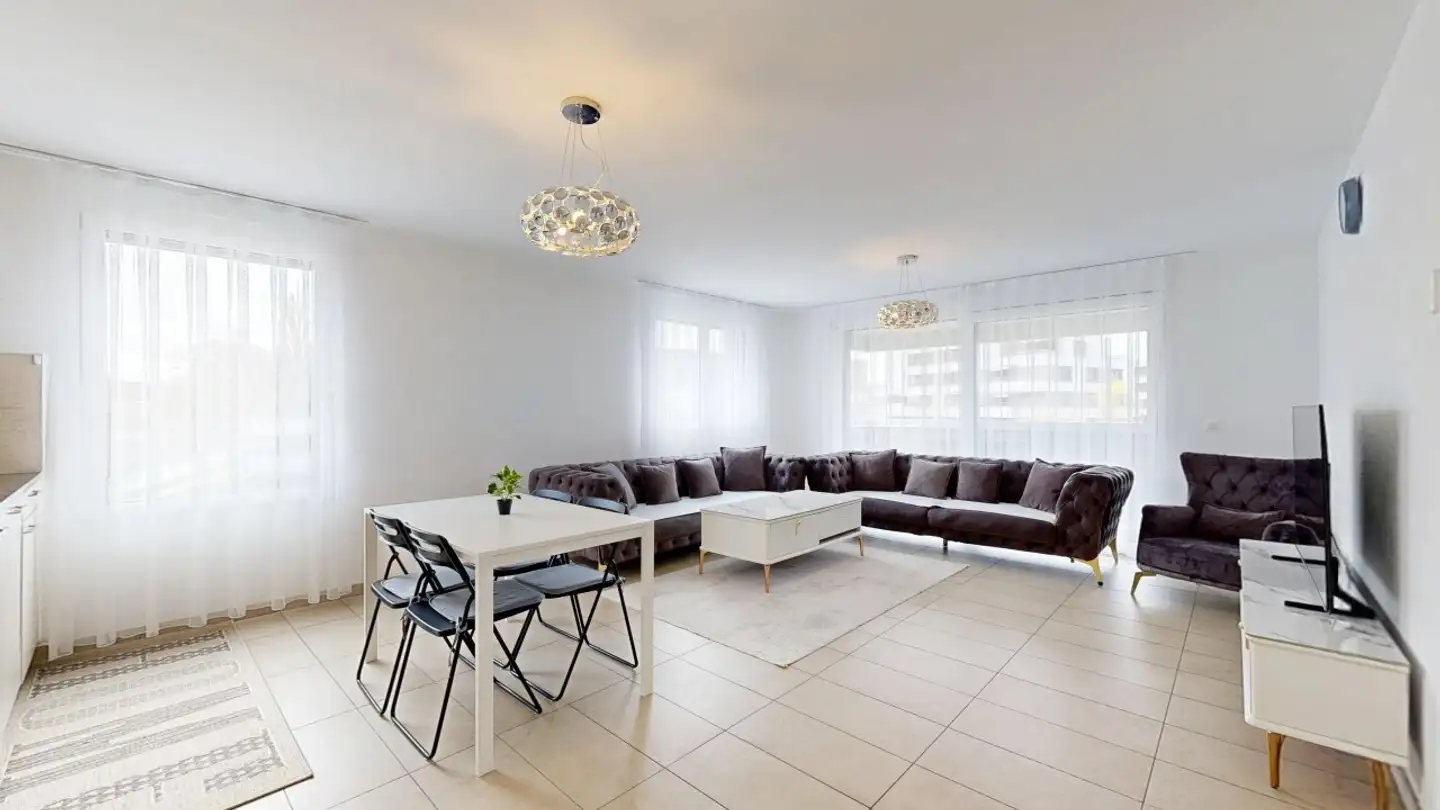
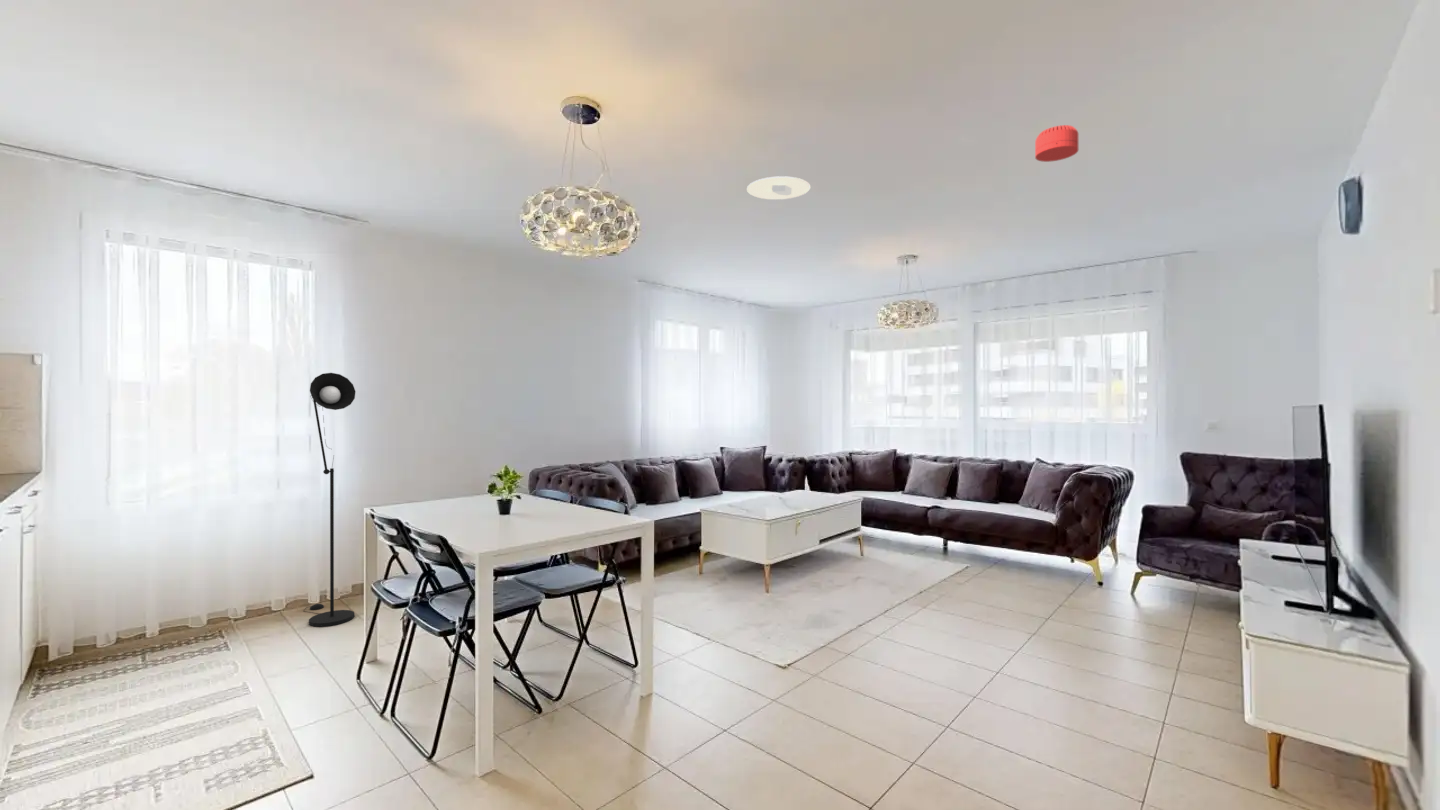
+ smoke detector [1034,124,1079,163]
+ floor lamp [303,372,357,628]
+ recessed light [746,175,812,201]
